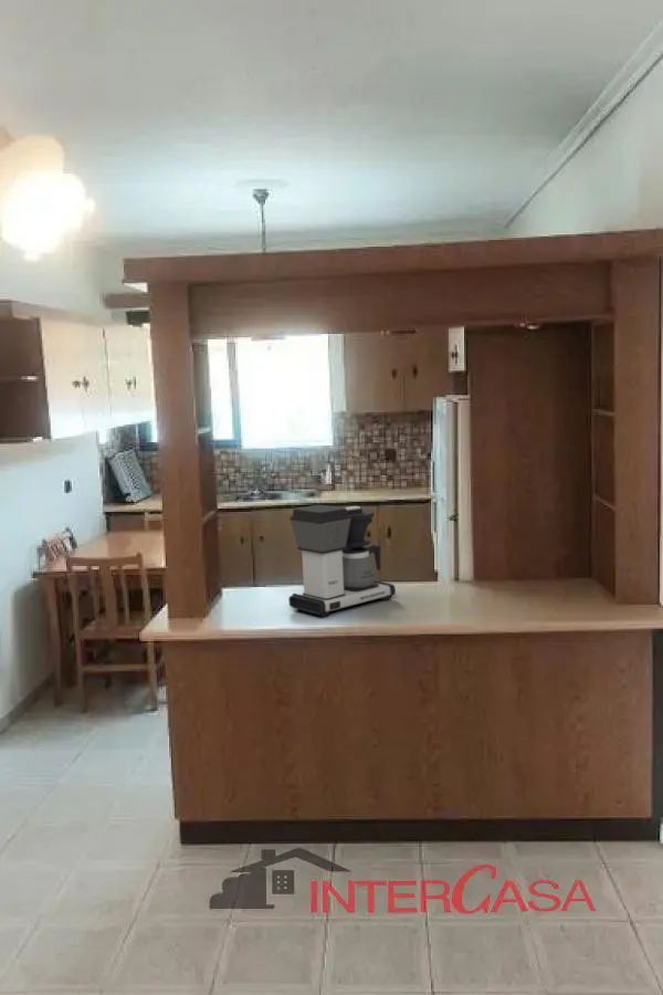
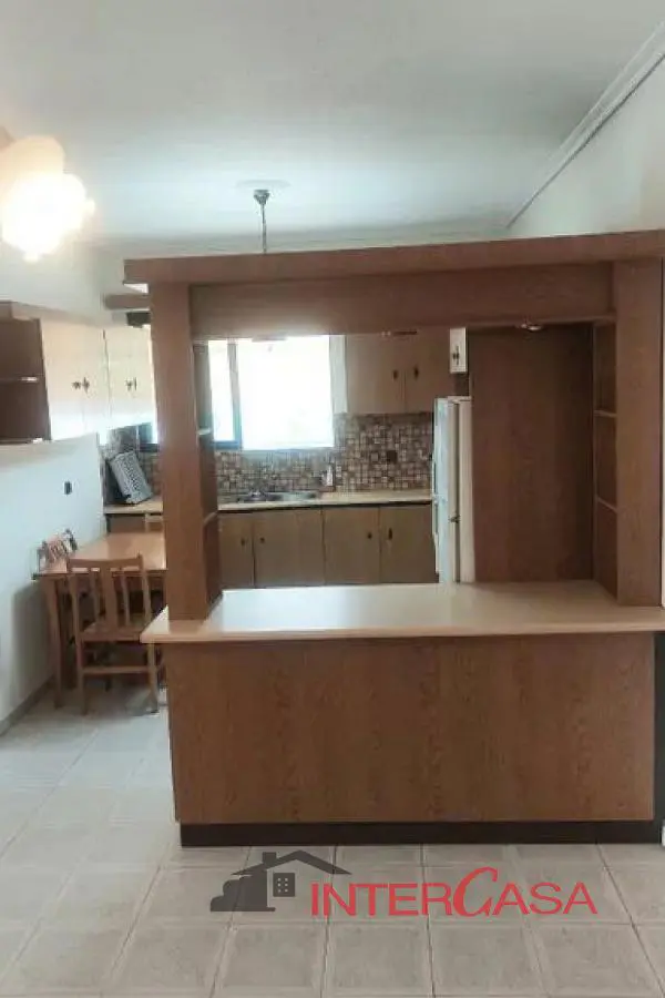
- coffee maker [287,504,397,618]
